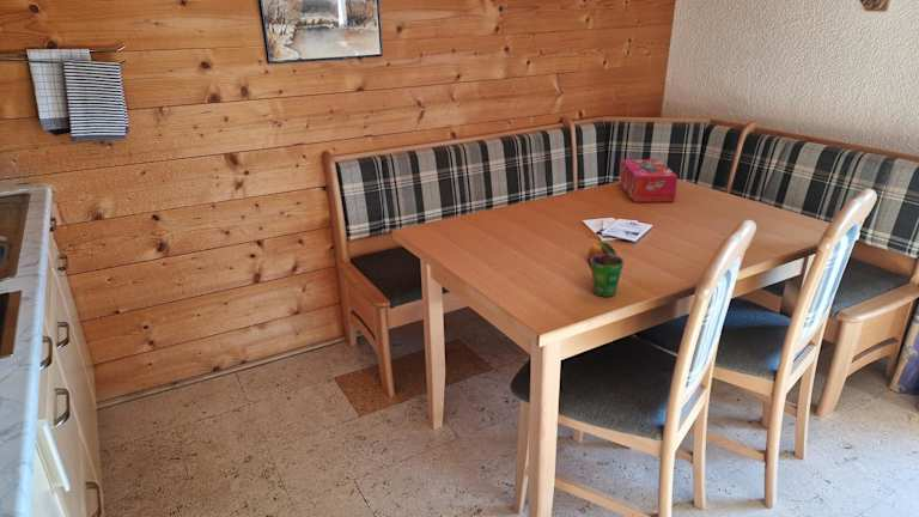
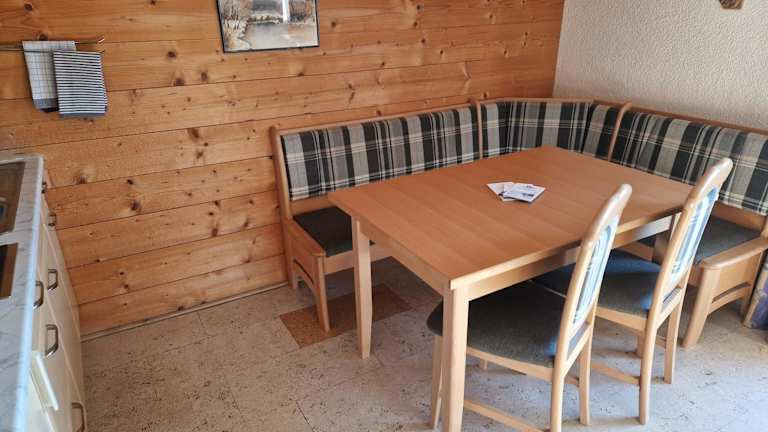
- tissue box [619,158,678,203]
- cup [588,254,625,298]
- fruit [588,236,617,257]
